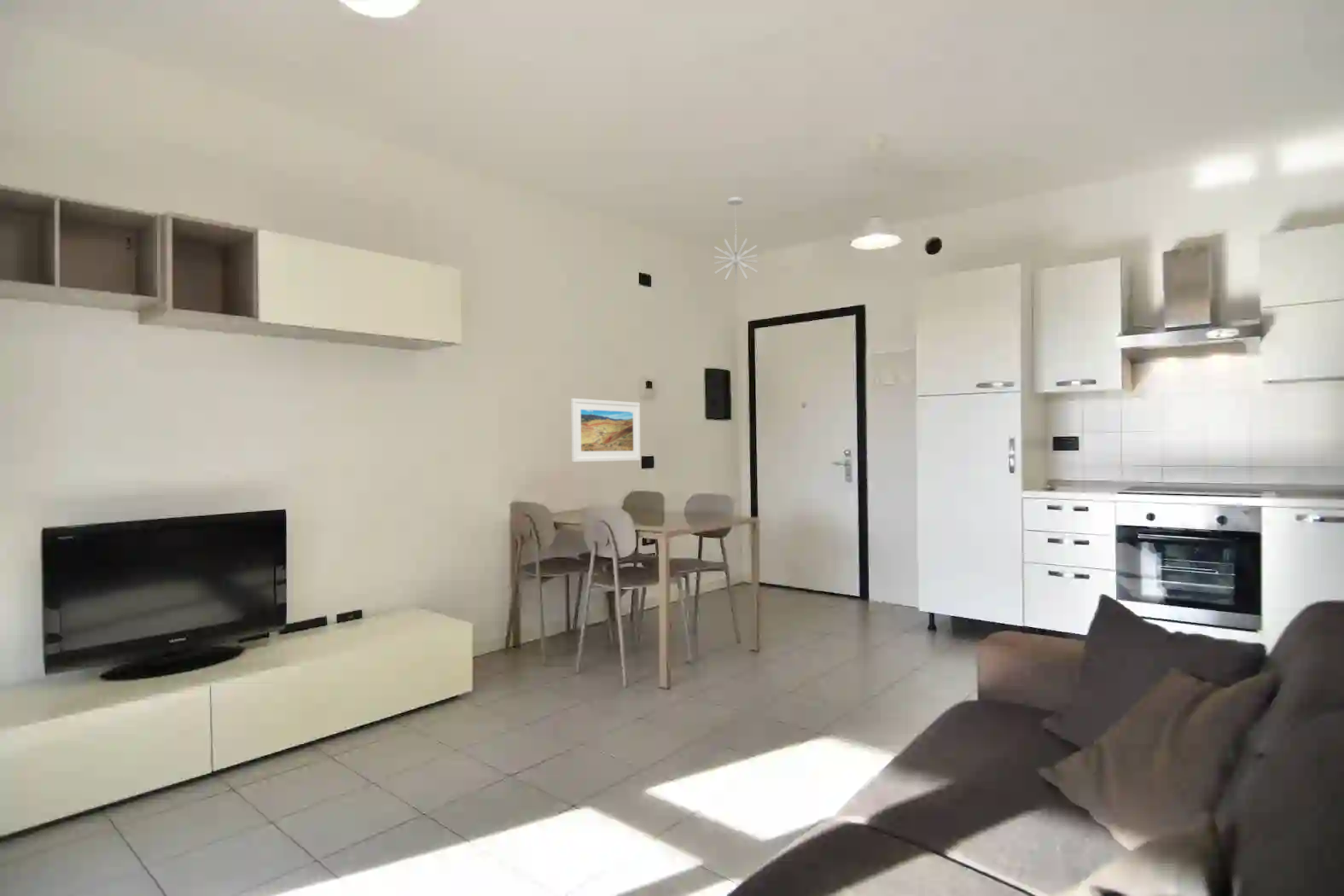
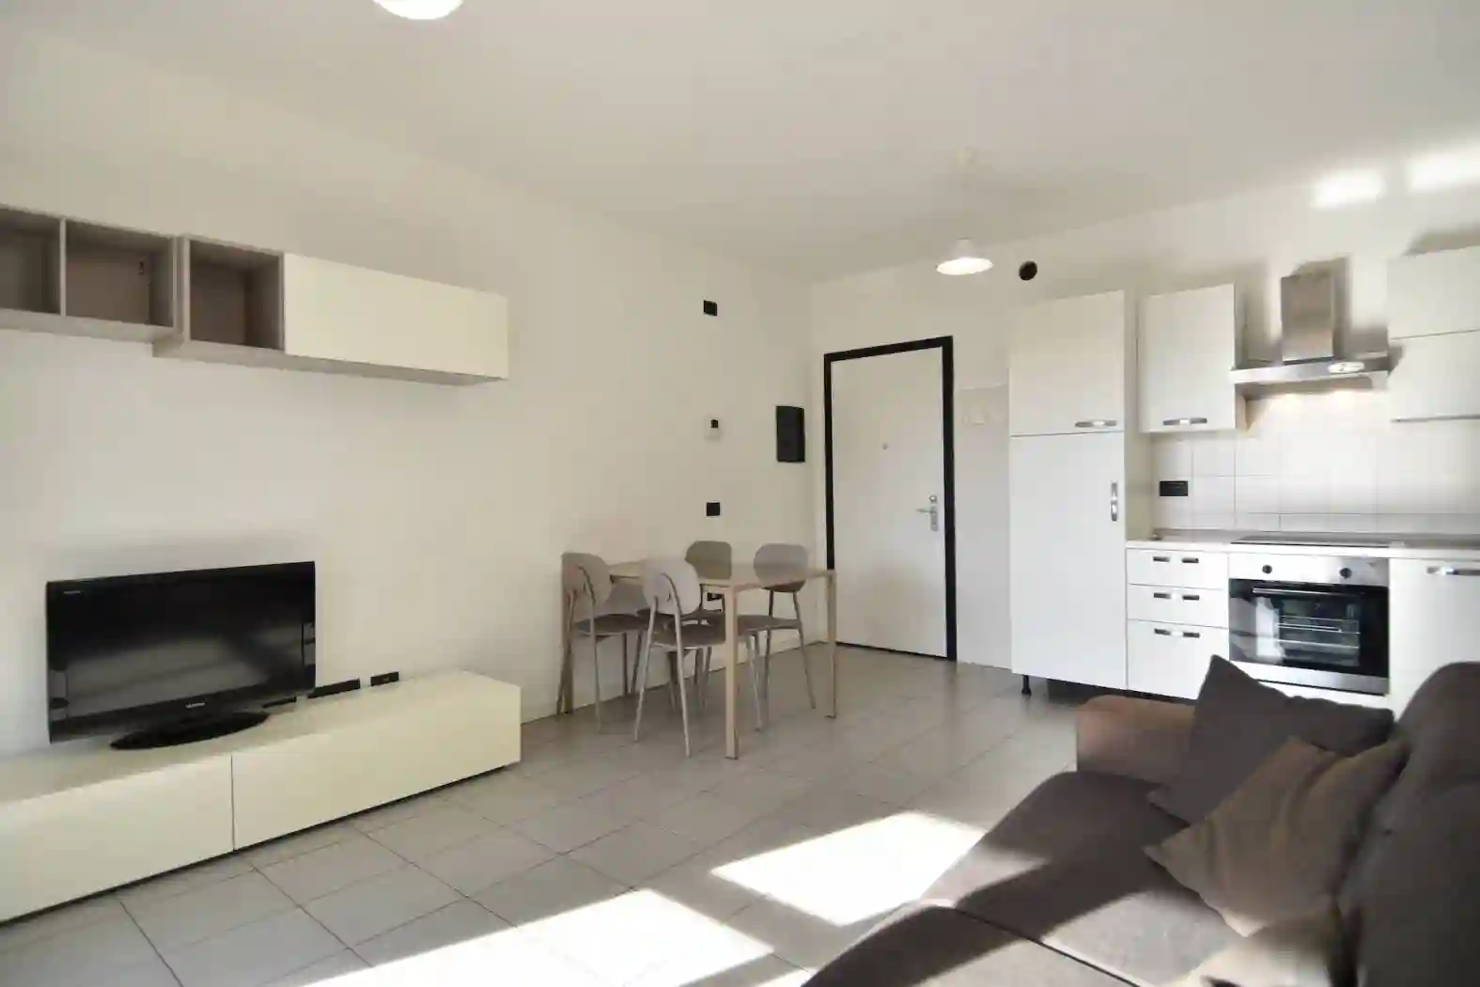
- pendant light [713,196,759,285]
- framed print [570,398,642,463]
